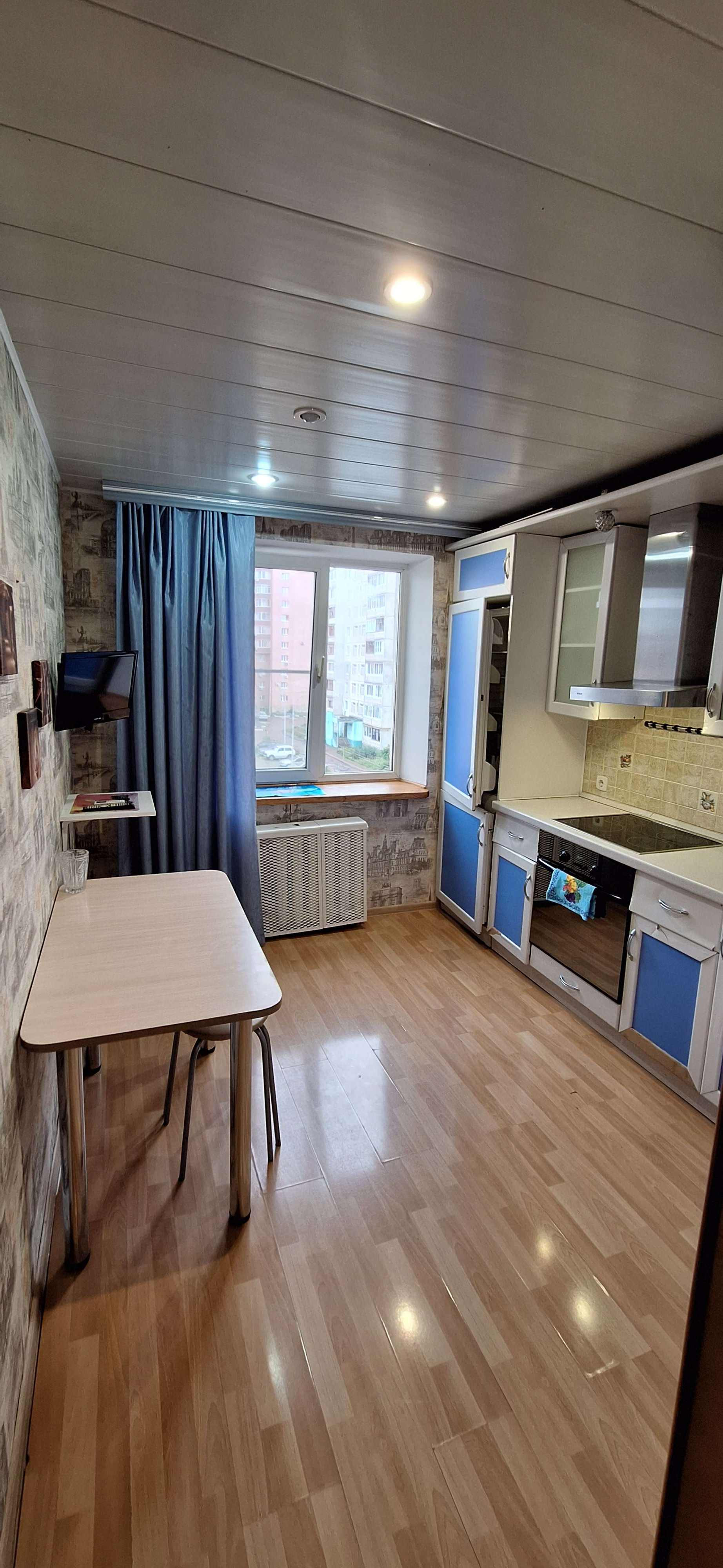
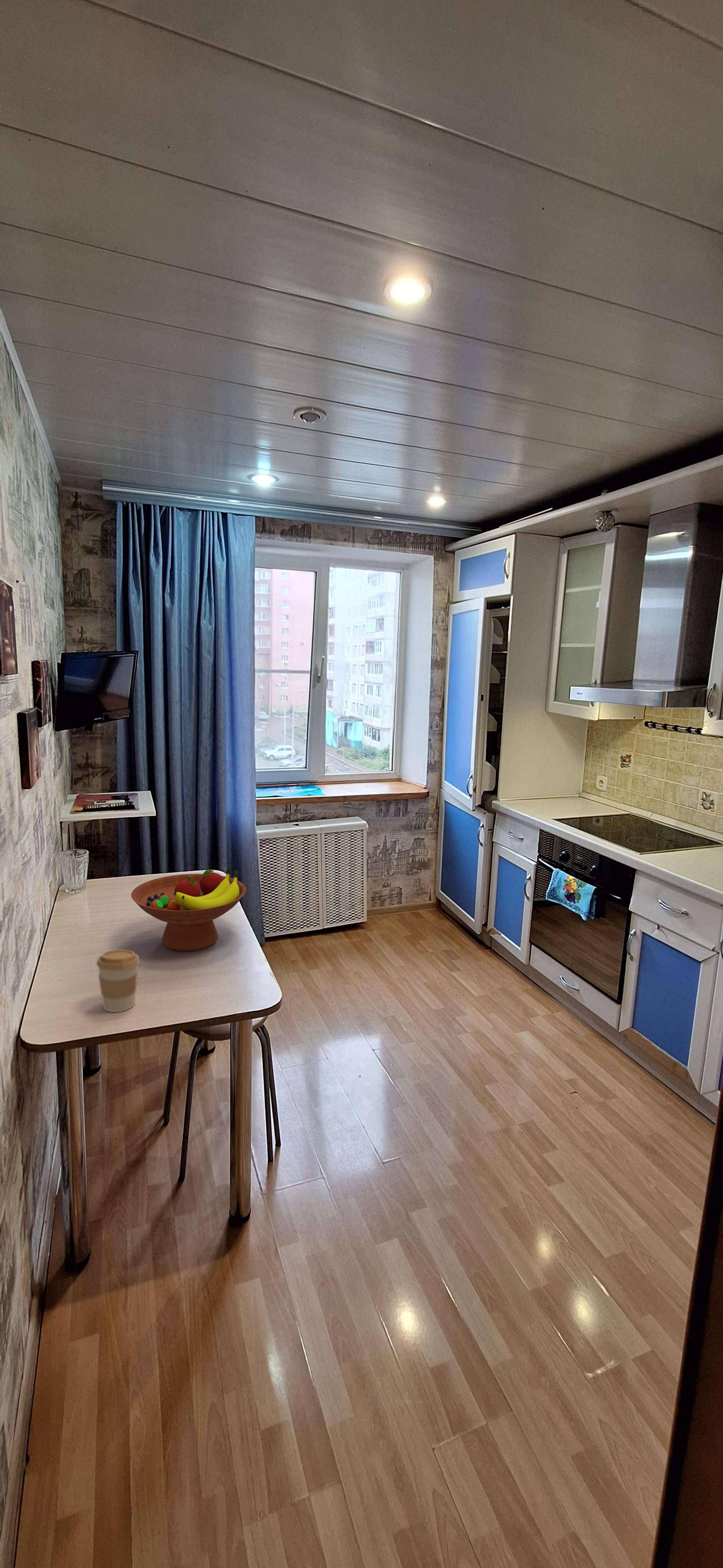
+ fruit bowl [131,867,247,951]
+ coffee cup [96,949,140,1013]
